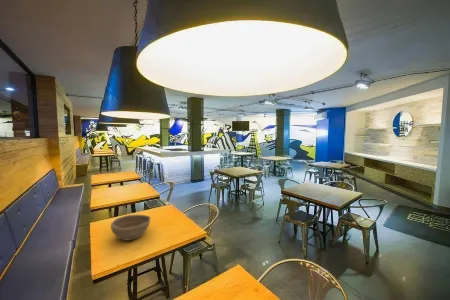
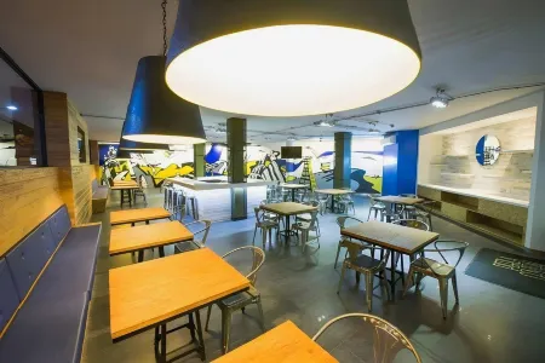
- bowl [110,214,151,242]
